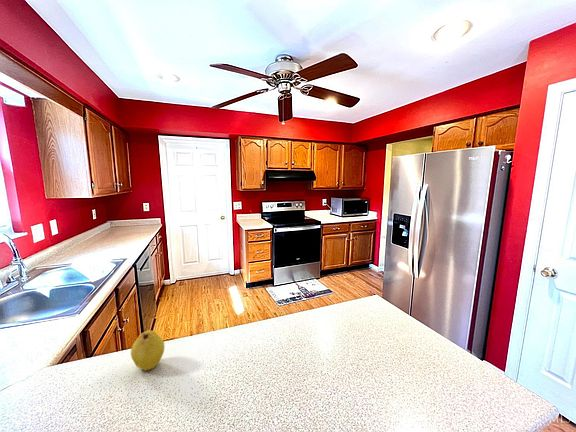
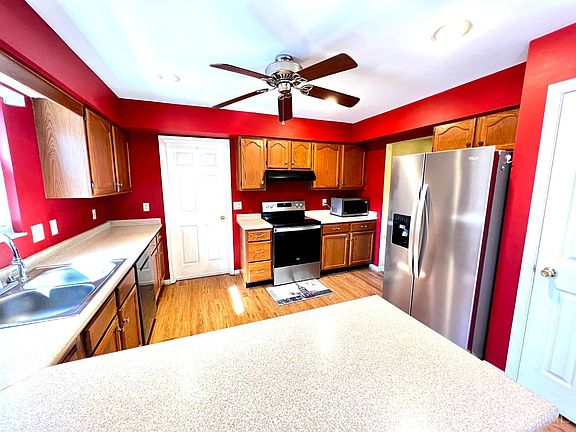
- fruit [130,329,166,371]
